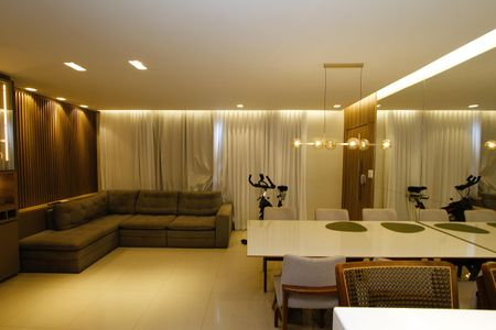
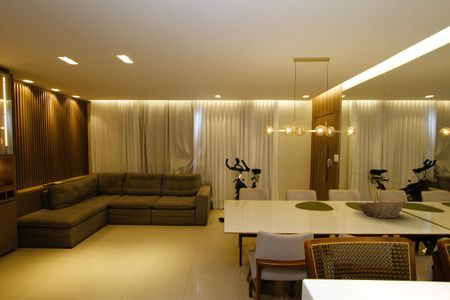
+ fruit basket [356,198,408,219]
